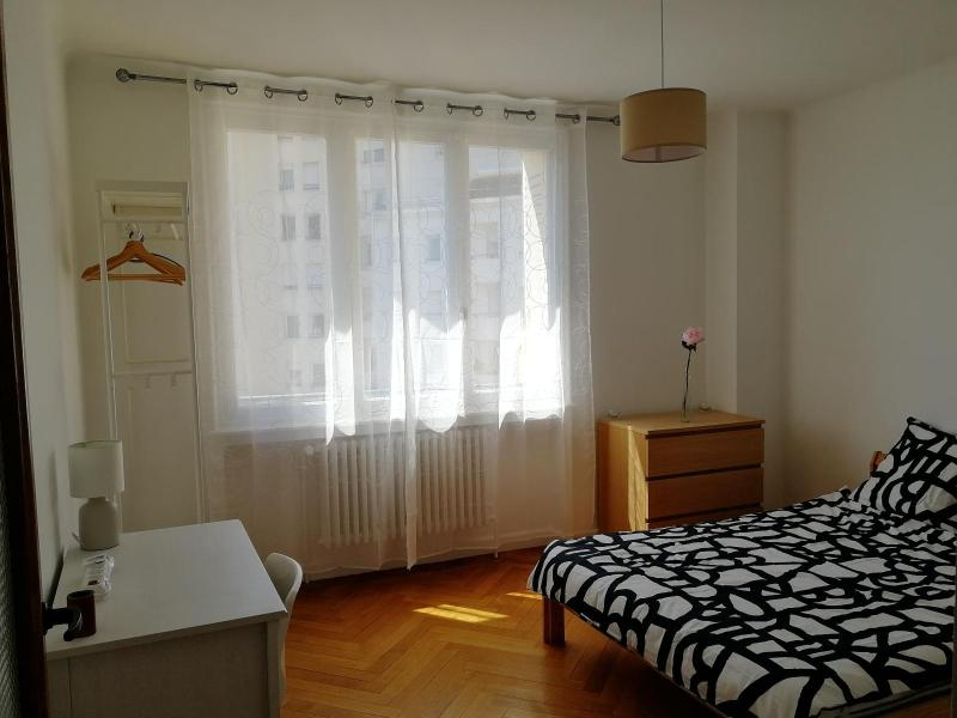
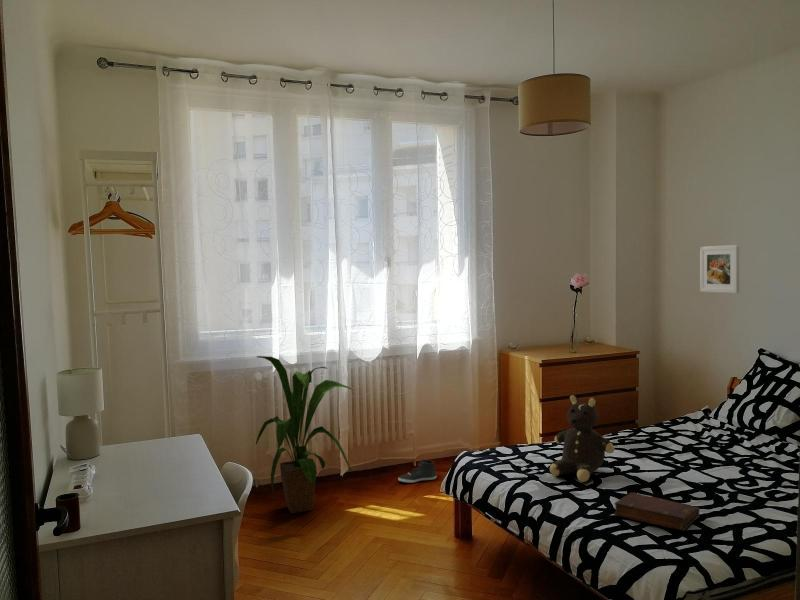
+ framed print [699,244,740,294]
+ diary [613,491,700,532]
+ house plant [255,355,354,514]
+ sneaker [397,458,437,484]
+ teddy bear [549,394,615,483]
